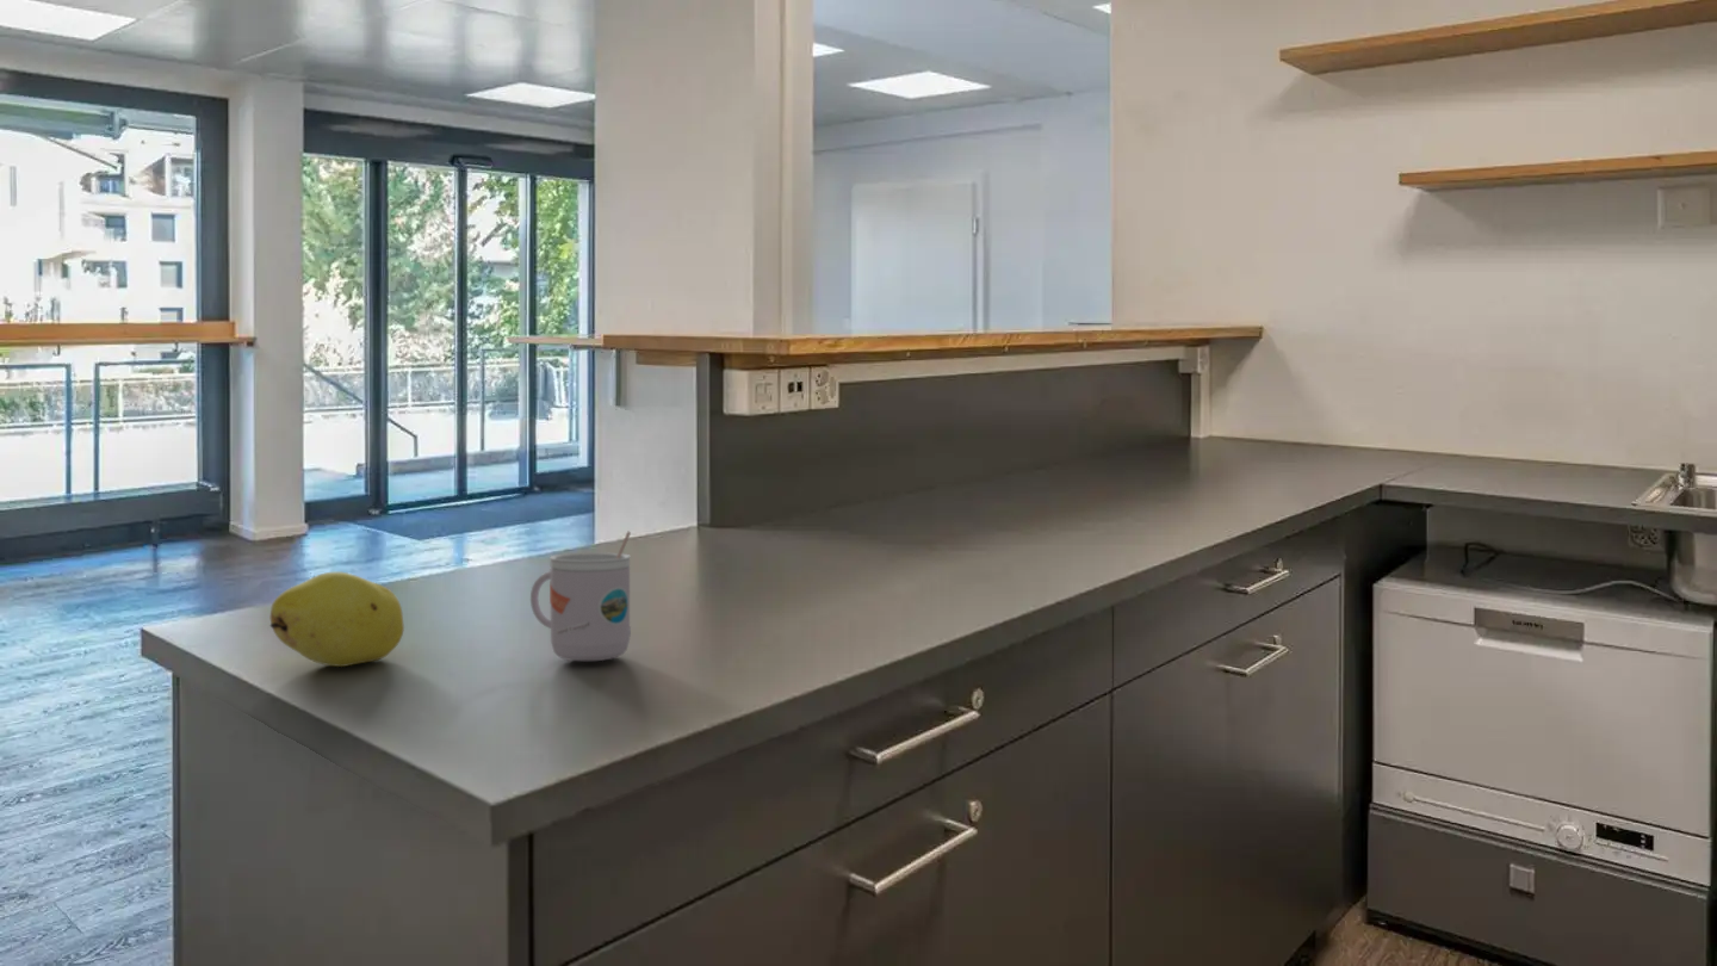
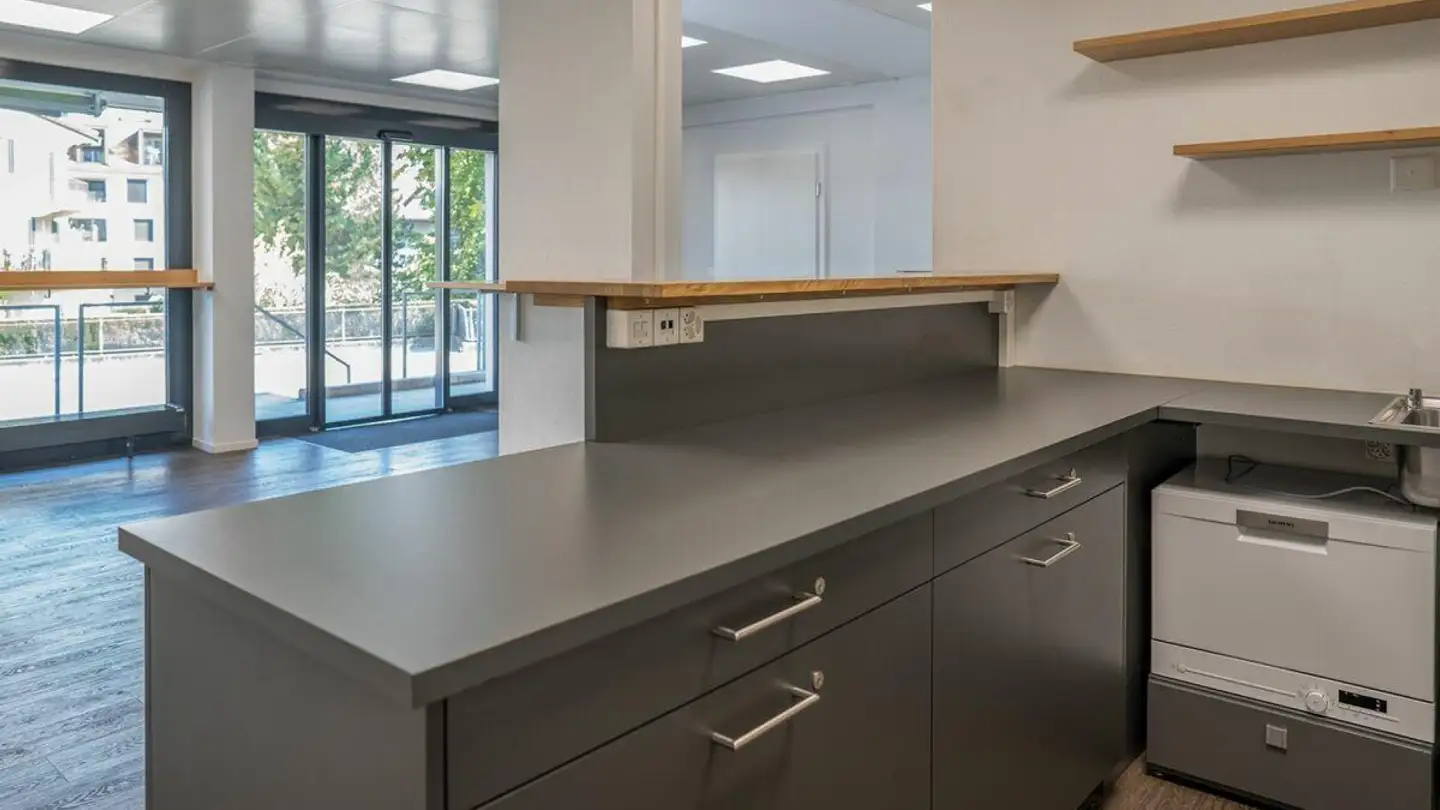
- fruit [268,571,405,668]
- mug [529,531,632,662]
